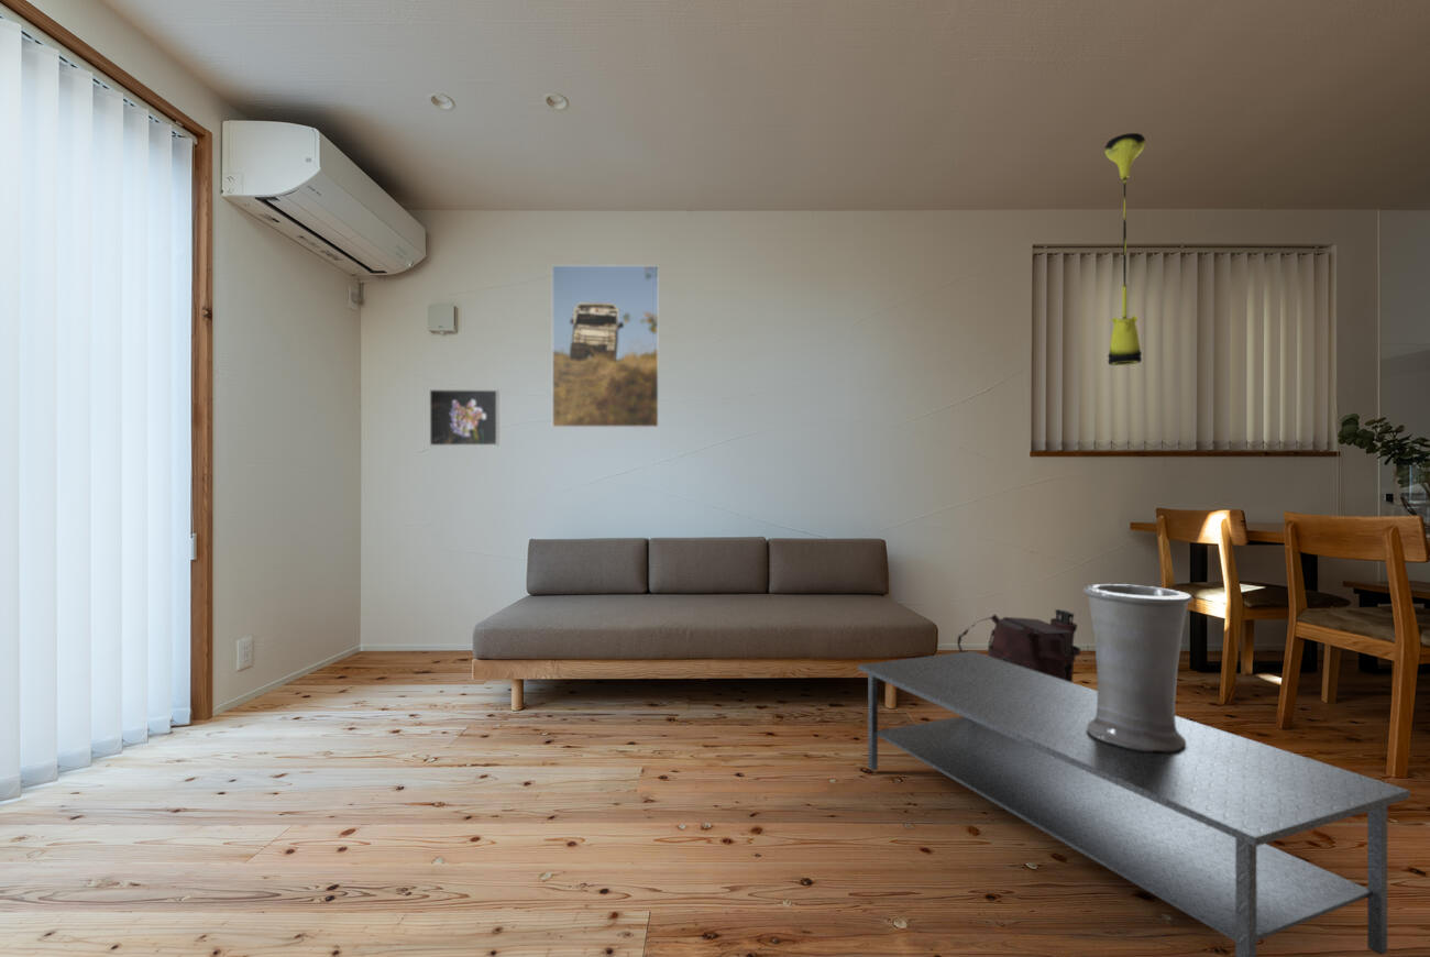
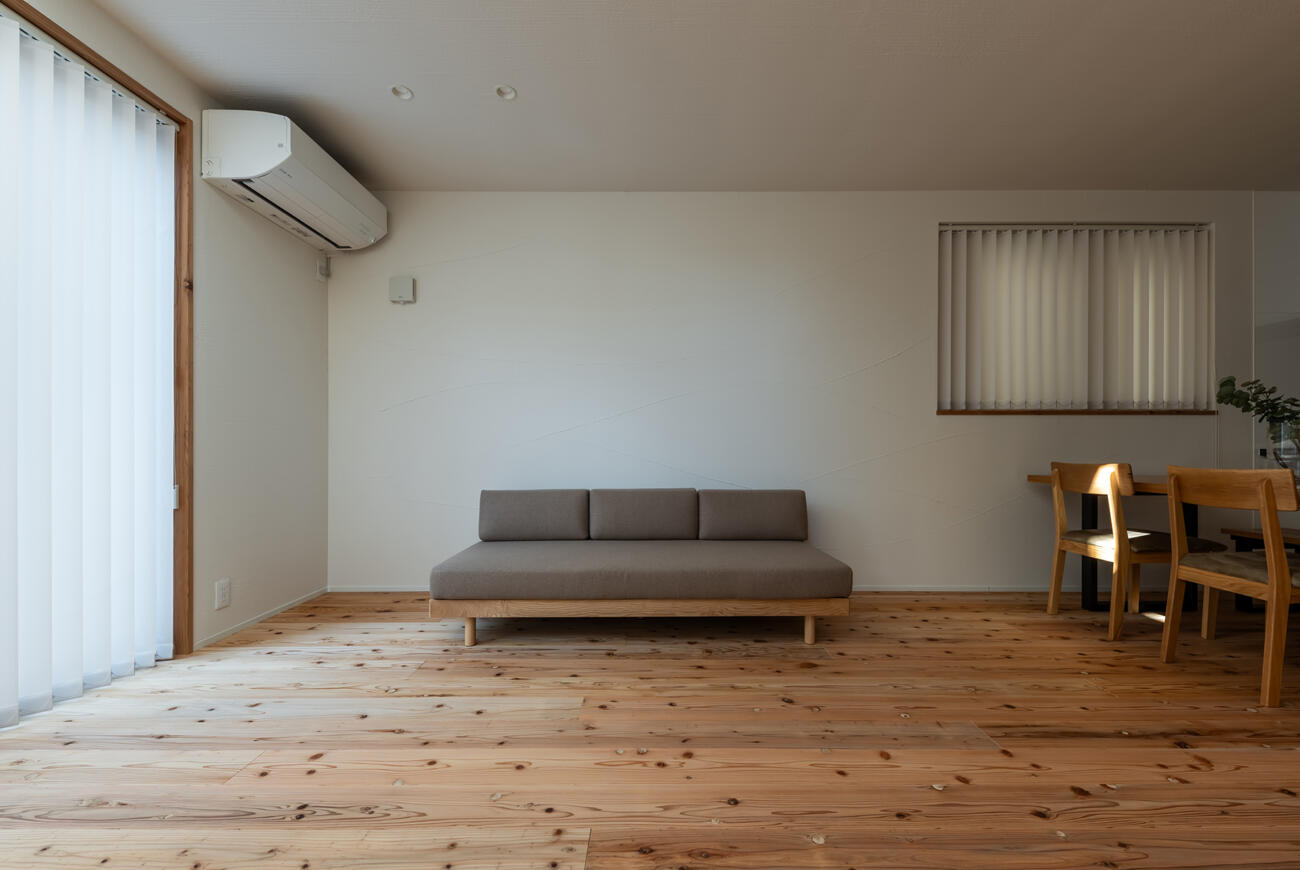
- pendant light [1103,132,1146,366]
- vase [1082,583,1194,751]
- coffee table [857,650,1411,957]
- backpack [956,608,1081,683]
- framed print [551,264,660,429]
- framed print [429,388,501,447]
